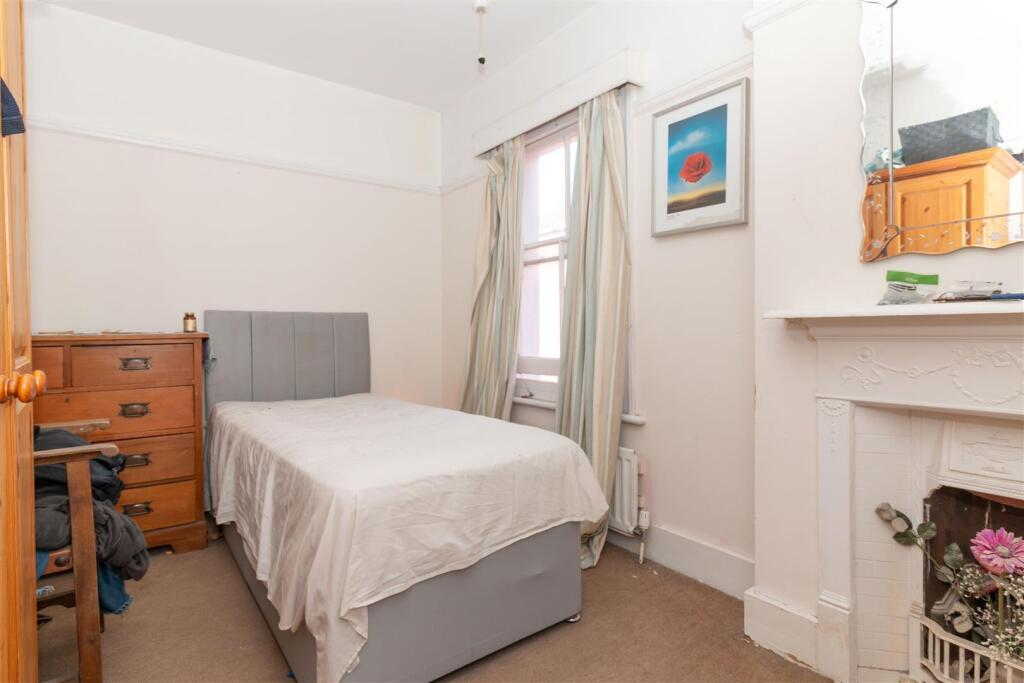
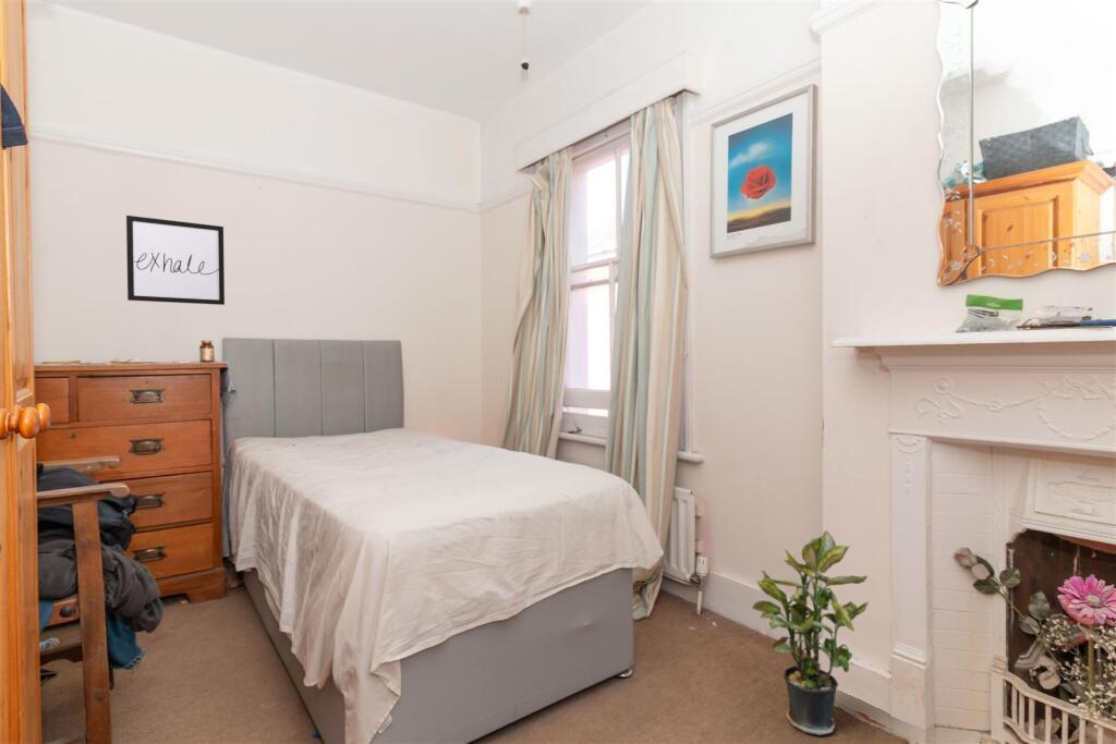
+ wall art [125,215,226,306]
+ potted plant [751,529,870,736]
